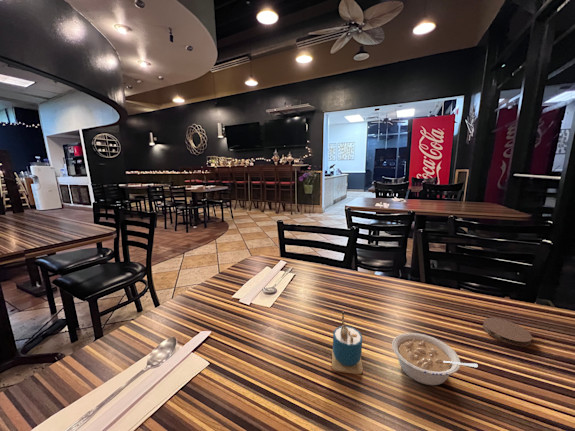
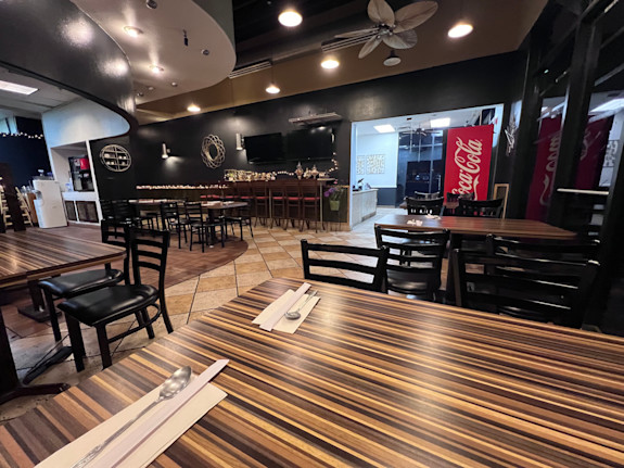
- cup [331,309,364,375]
- legume [391,332,479,386]
- coaster [482,317,533,347]
